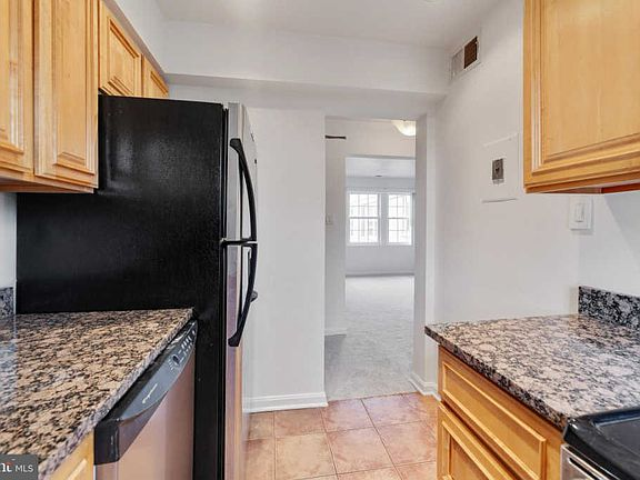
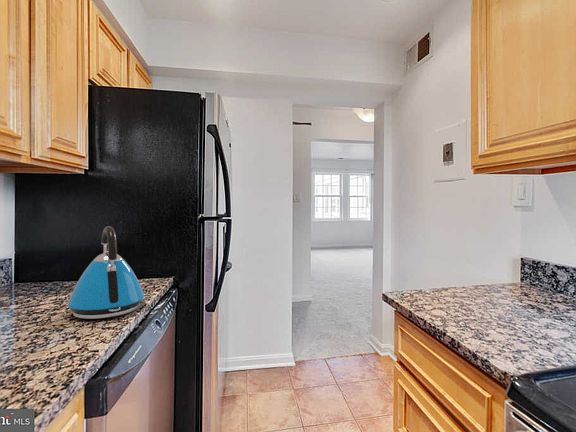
+ kettle [67,225,146,320]
